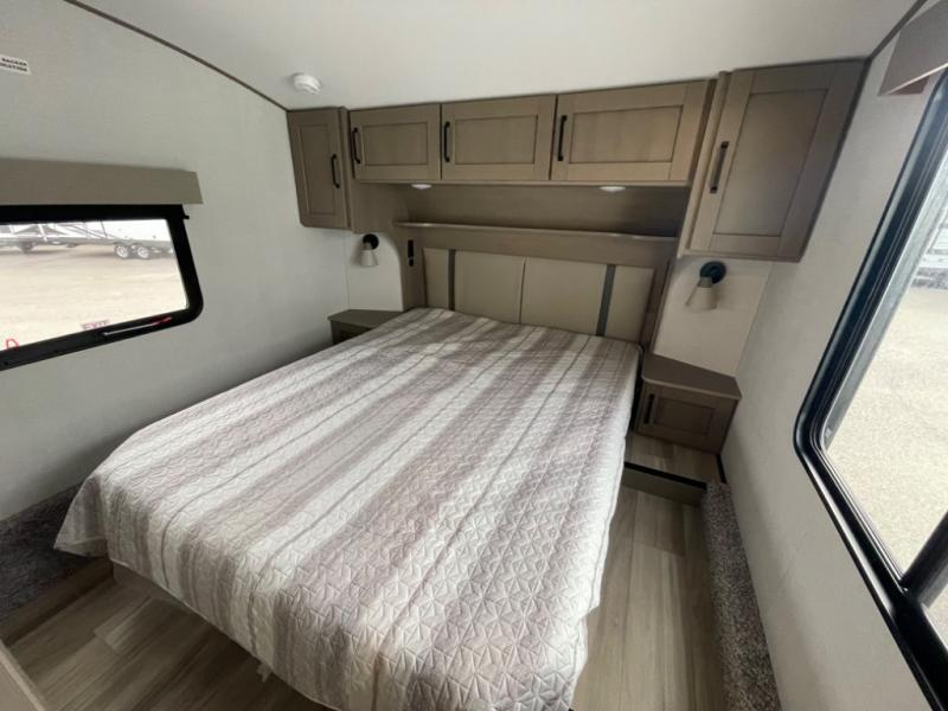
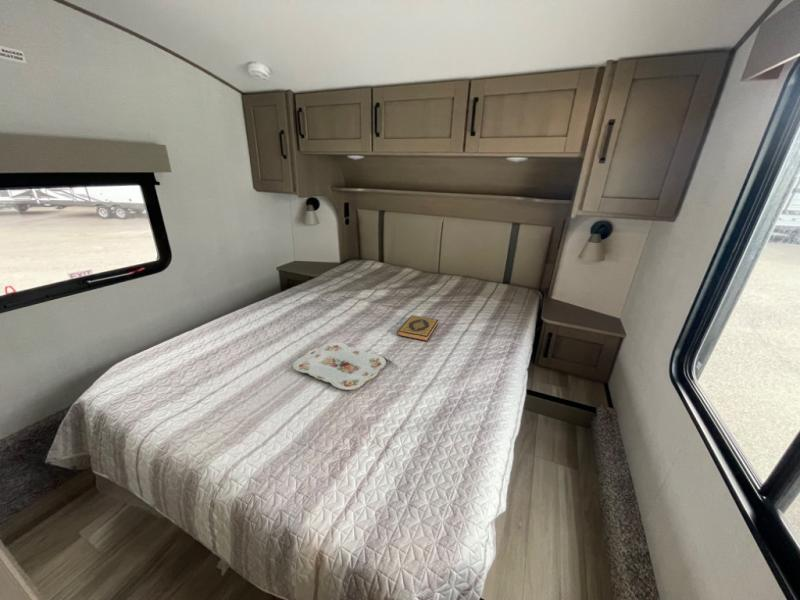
+ serving tray [292,341,387,391]
+ hardback book [396,315,439,342]
